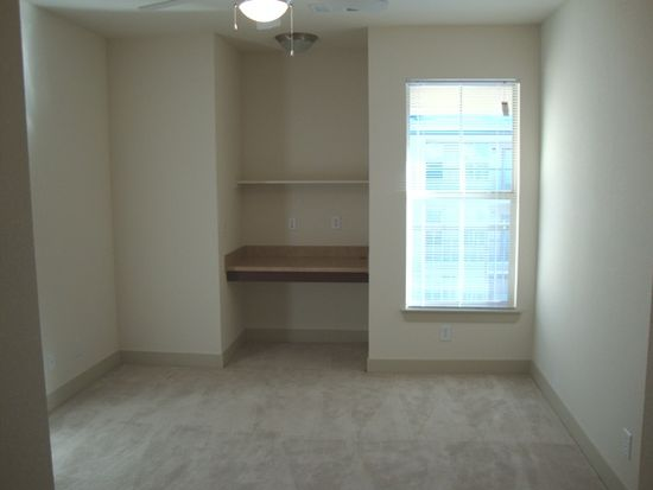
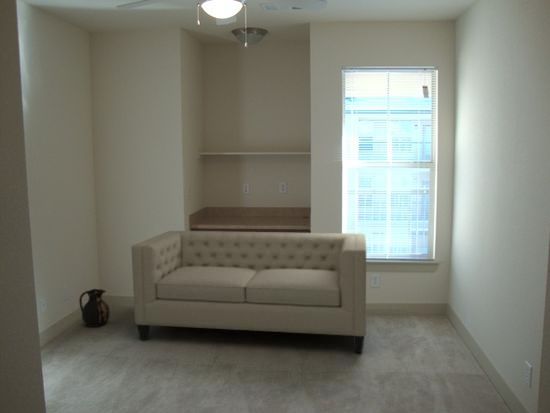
+ ceramic jug [78,288,111,328]
+ sofa [130,230,367,353]
